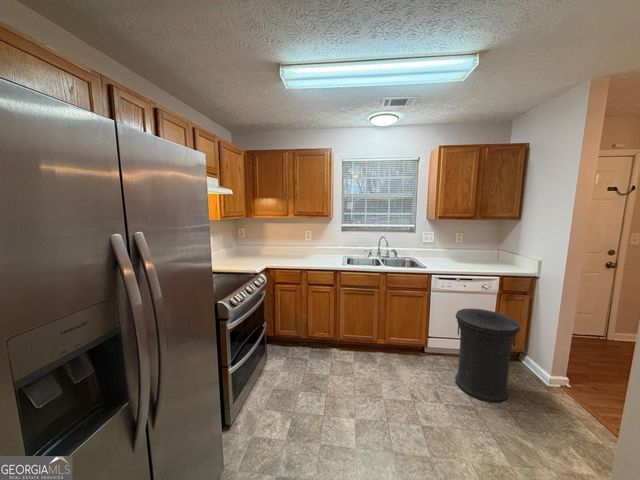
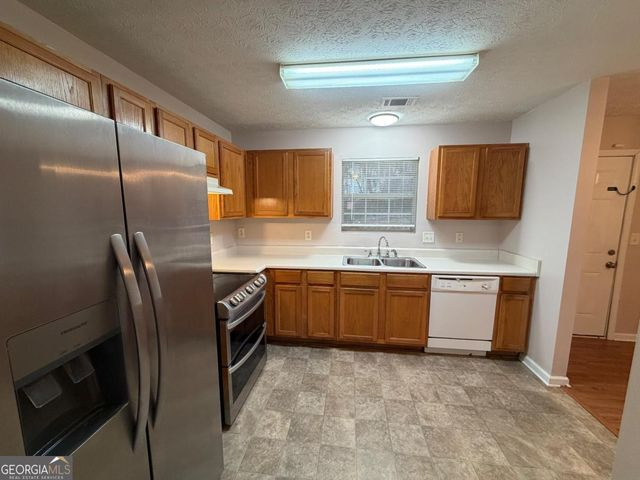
- trash can [454,308,521,404]
